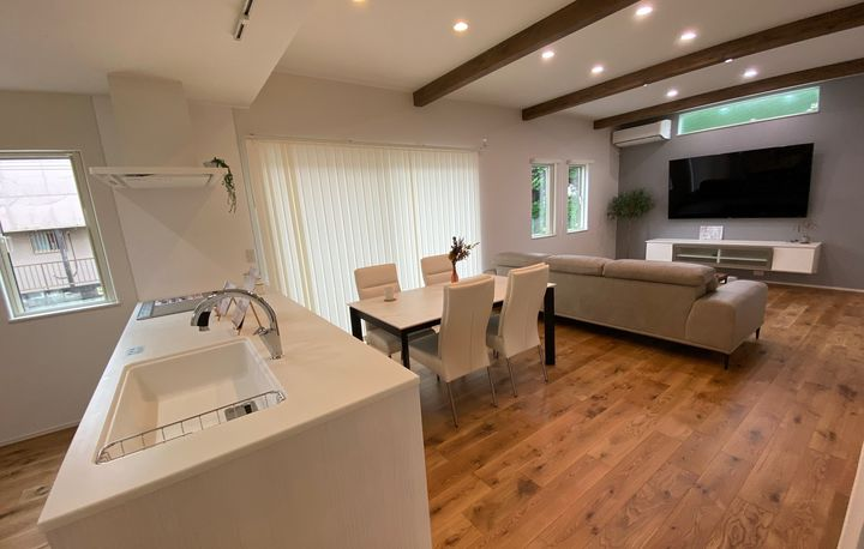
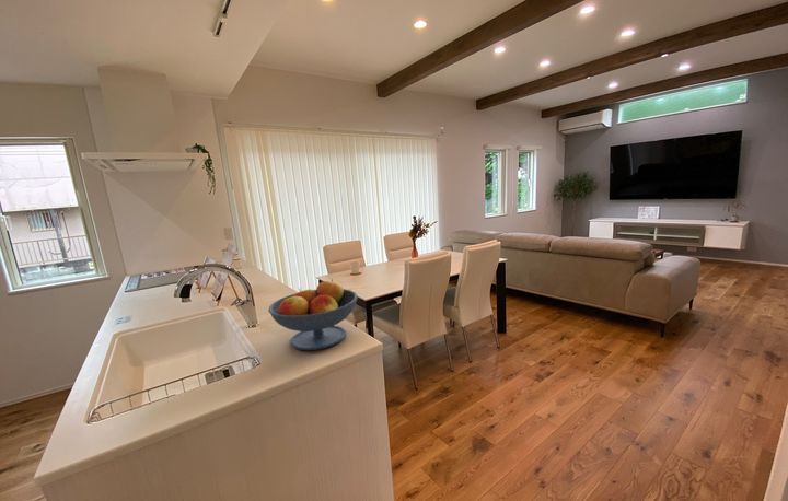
+ fruit bowl [267,278,359,351]
